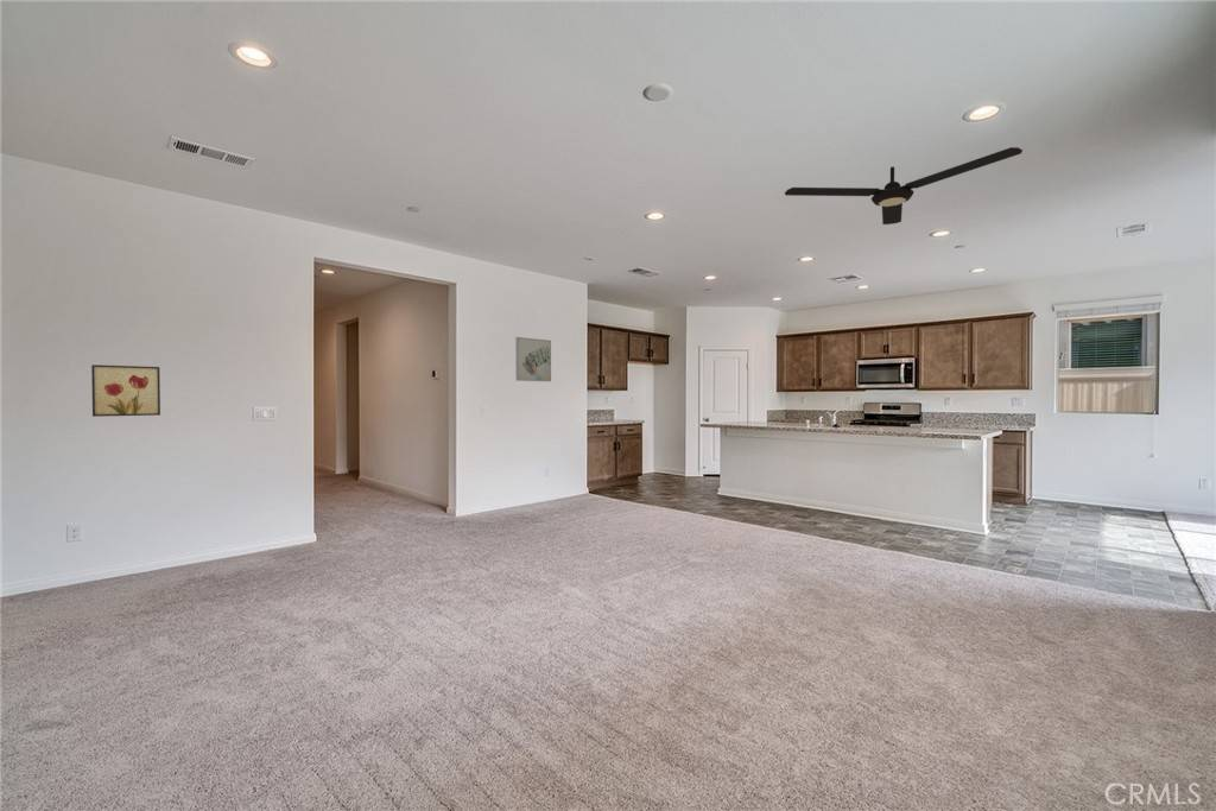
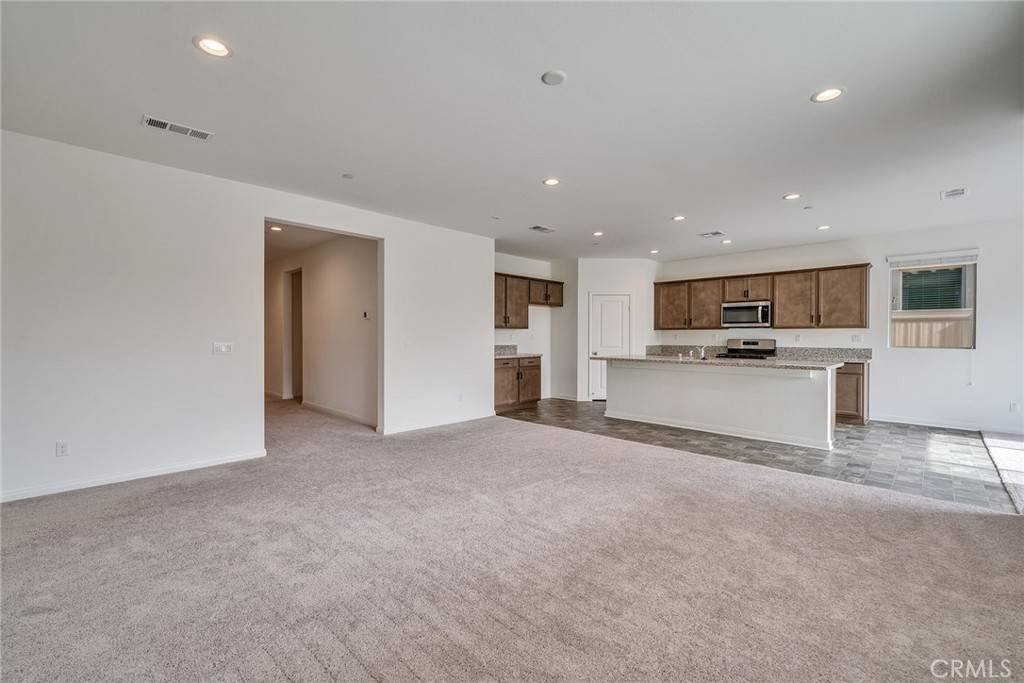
- wall art [90,363,162,418]
- ceiling fan [784,146,1024,226]
- wall art [514,336,552,382]
